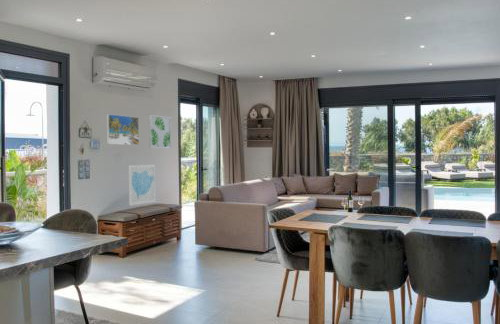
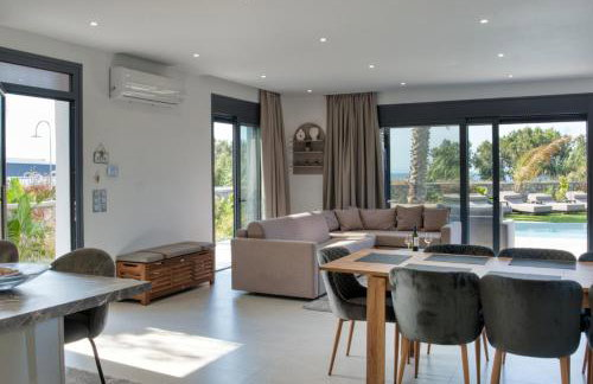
- wall art [148,114,172,150]
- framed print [106,113,140,146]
- wall art [128,164,157,207]
